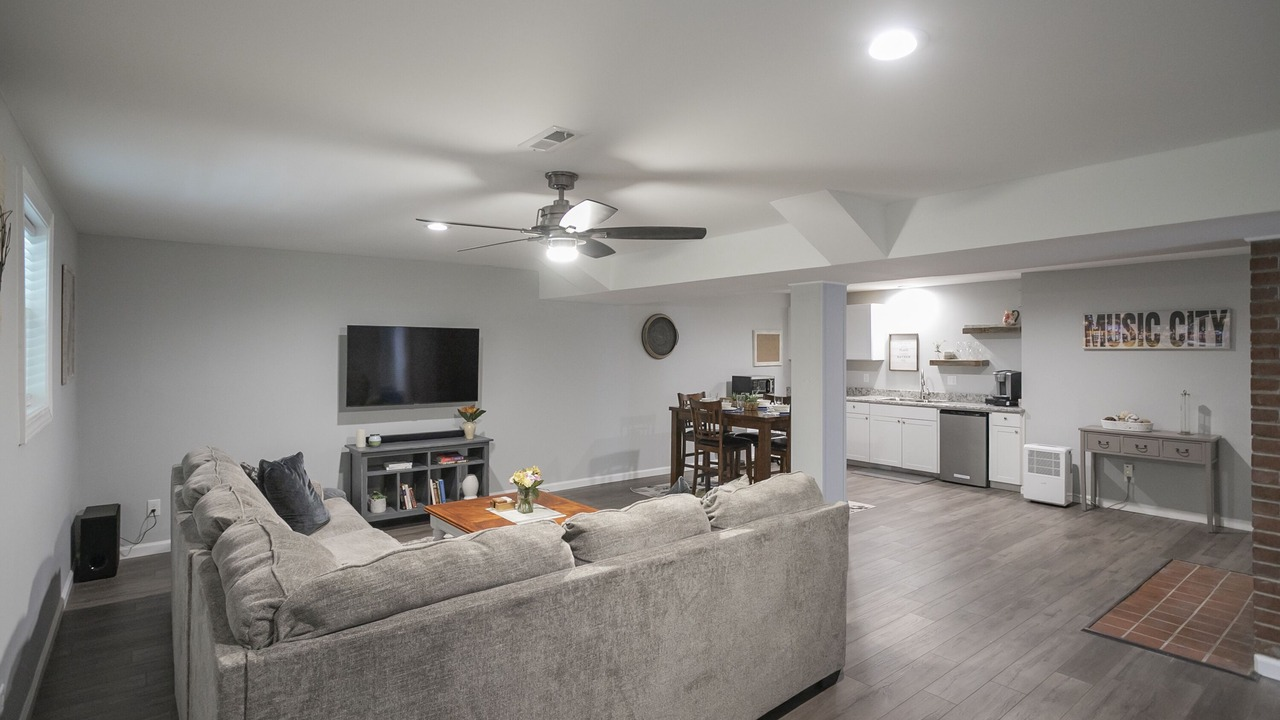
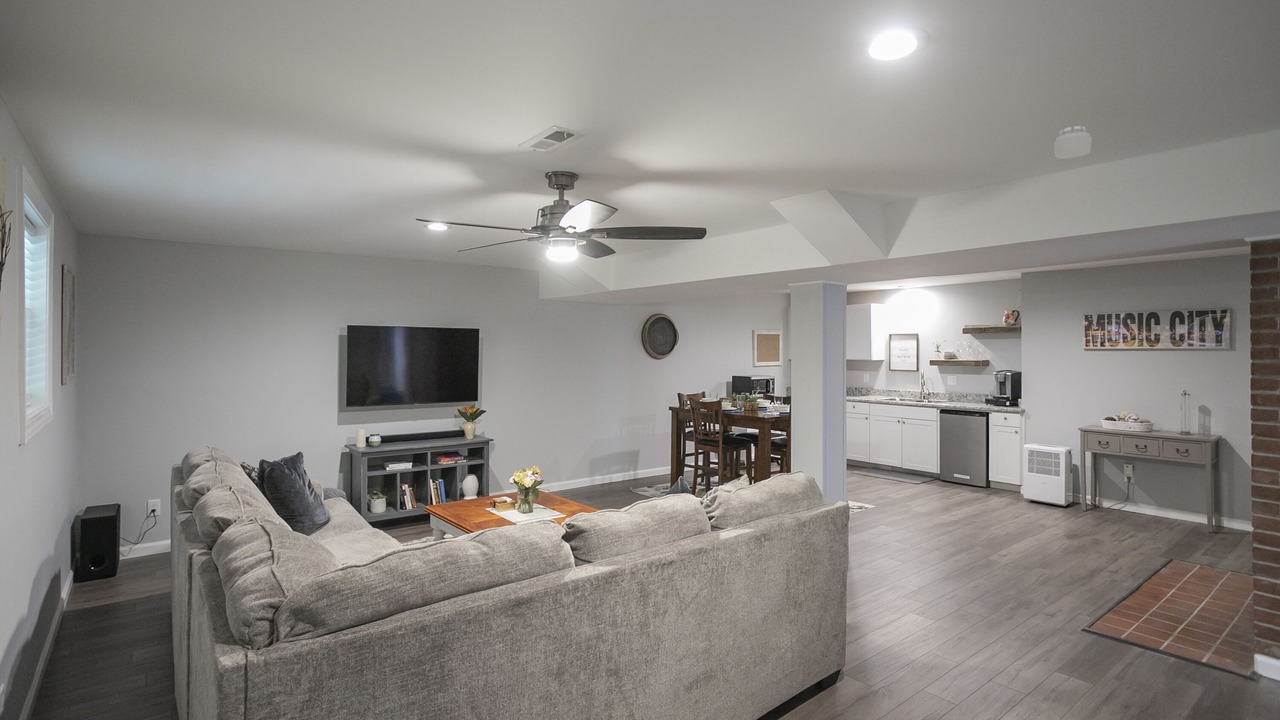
+ smoke detector [1053,125,1093,160]
